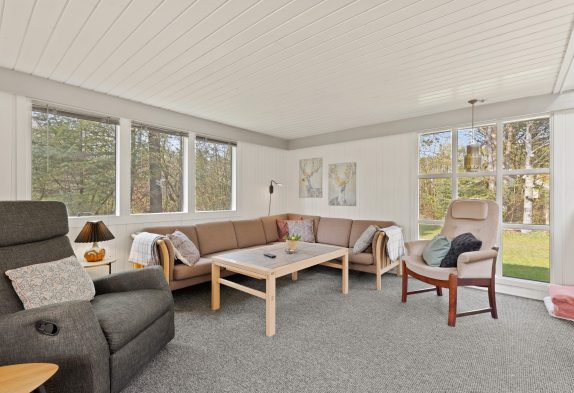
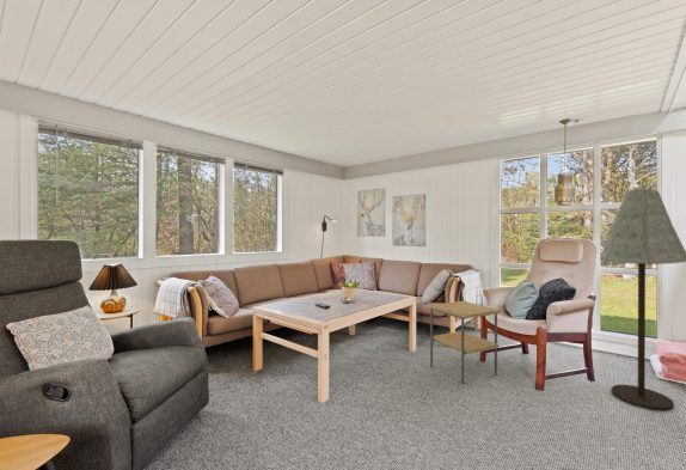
+ floor lamp [599,188,686,413]
+ side table [429,300,502,385]
